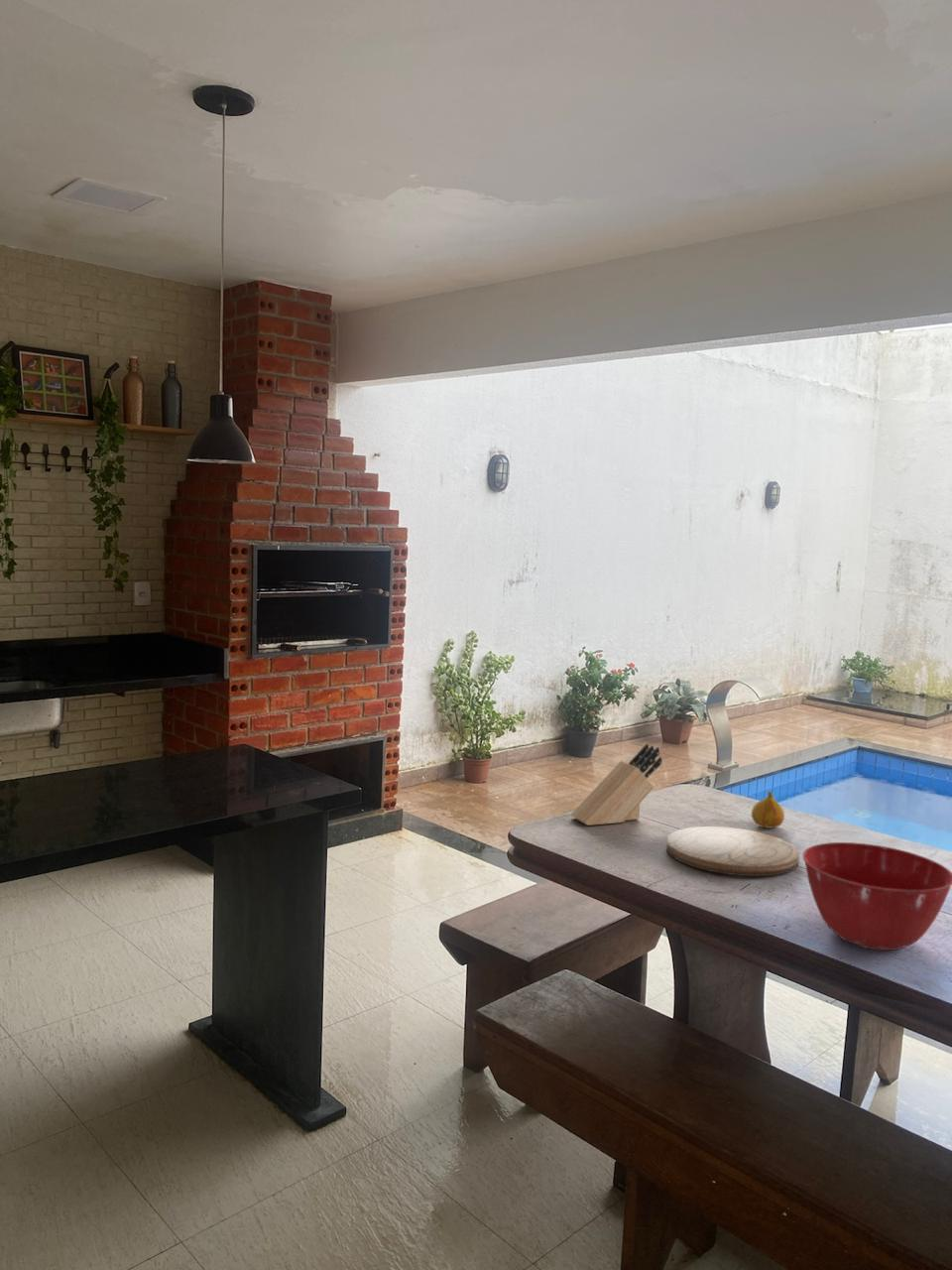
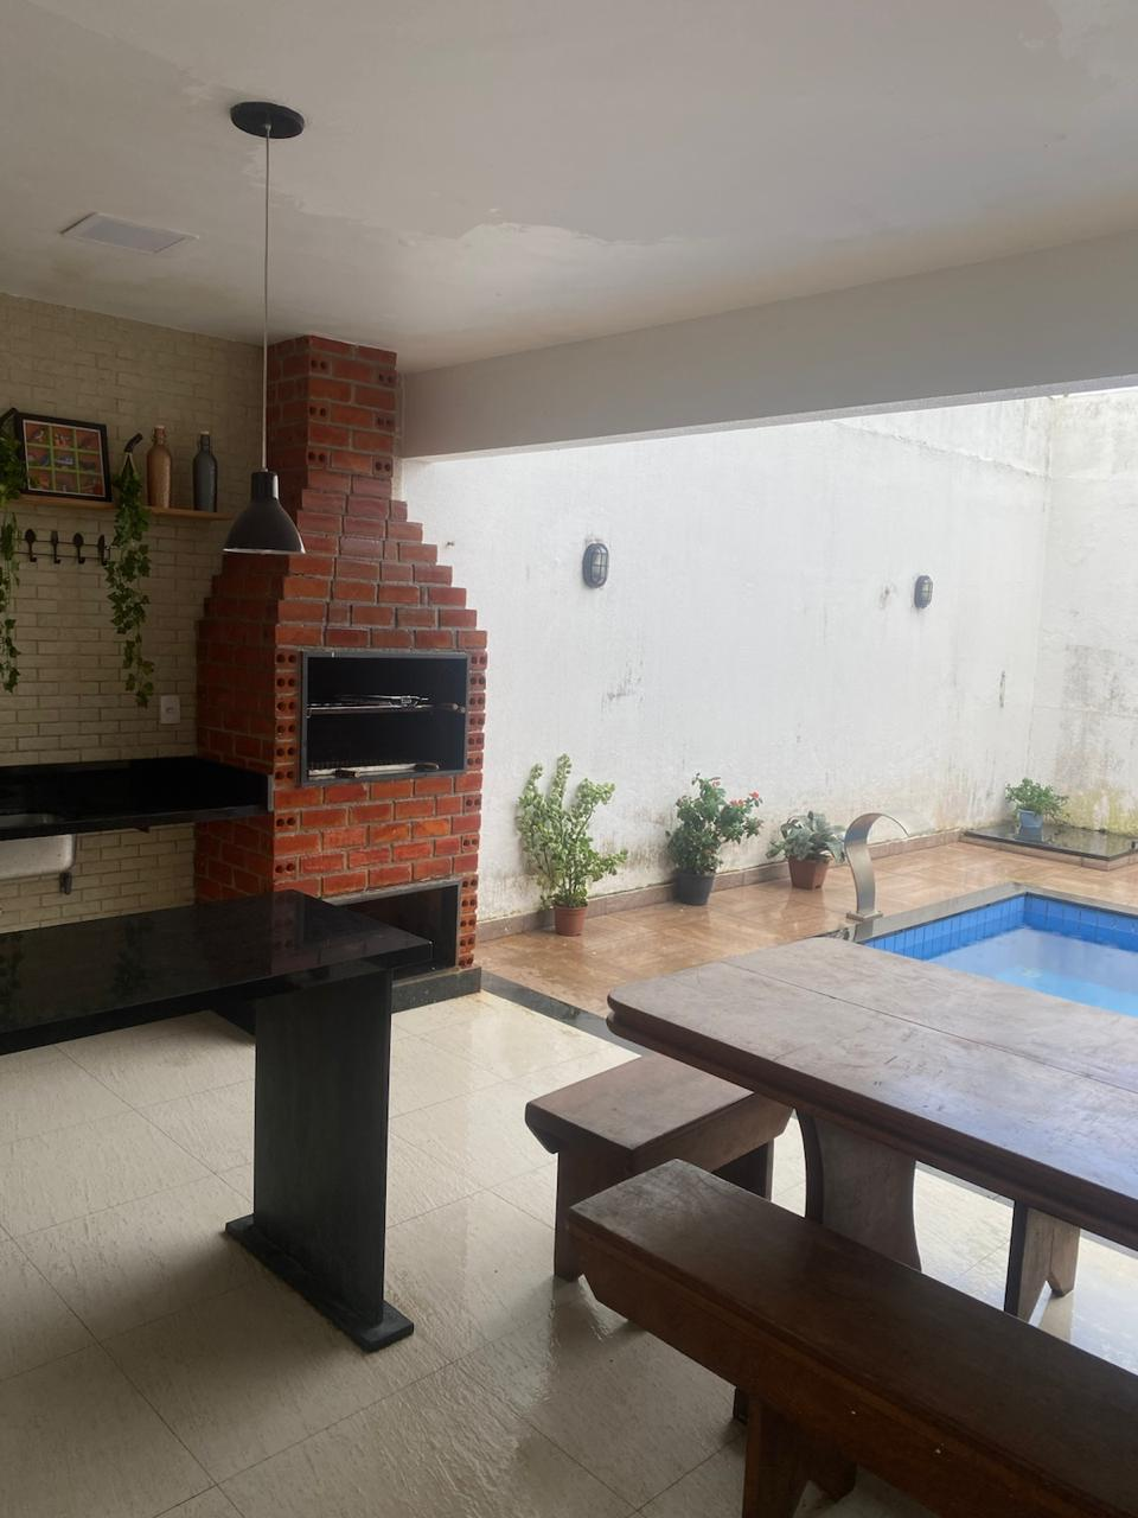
- knife block [570,743,663,826]
- fruit [751,791,785,829]
- cutting board [666,826,800,877]
- mixing bowl [801,841,952,952]
